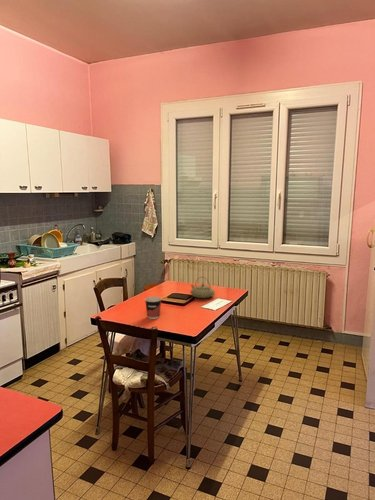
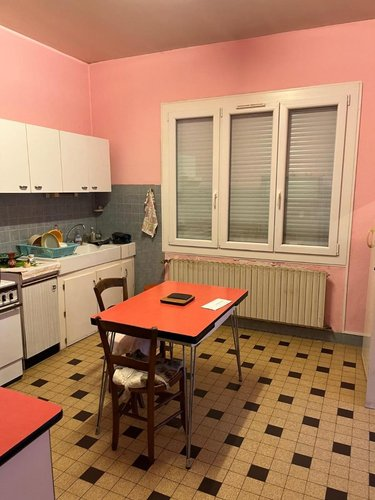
- teapot [189,276,216,299]
- cup [144,296,163,320]
